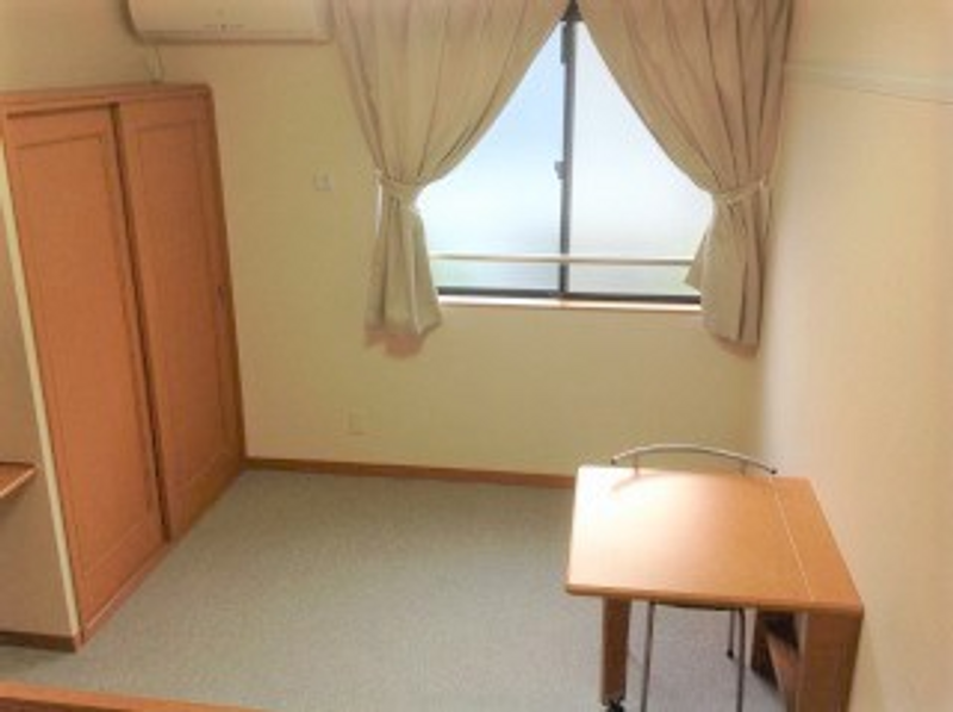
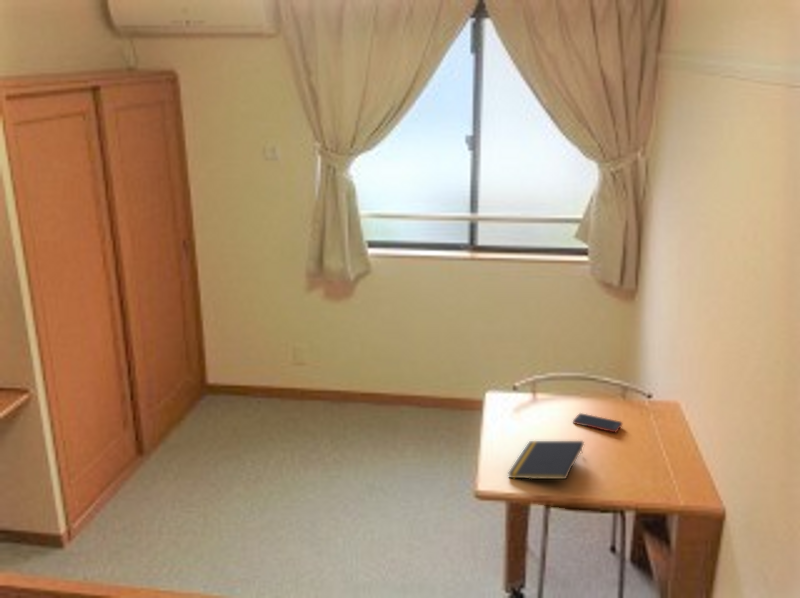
+ cell phone [572,412,623,433]
+ notepad [507,440,585,480]
